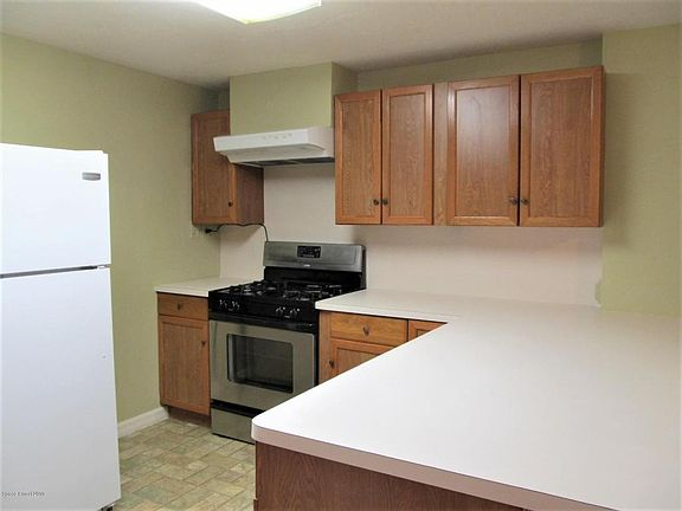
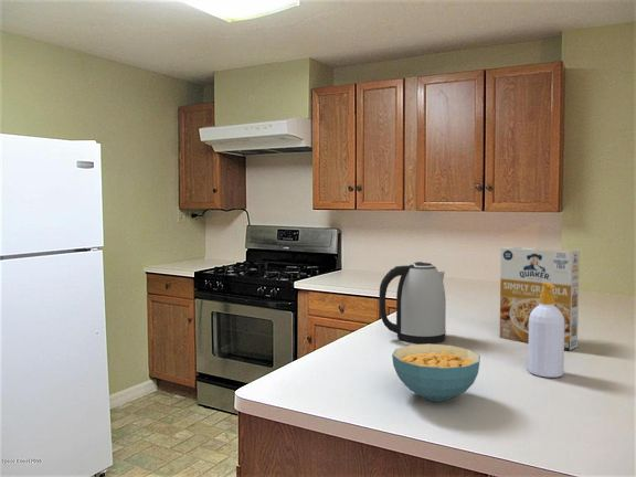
+ cereal bowl [391,343,481,402]
+ cereal box [499,246,581,351]
+ soap bottle [527,283,565,379]
+ kettle [379,261,447,344]
